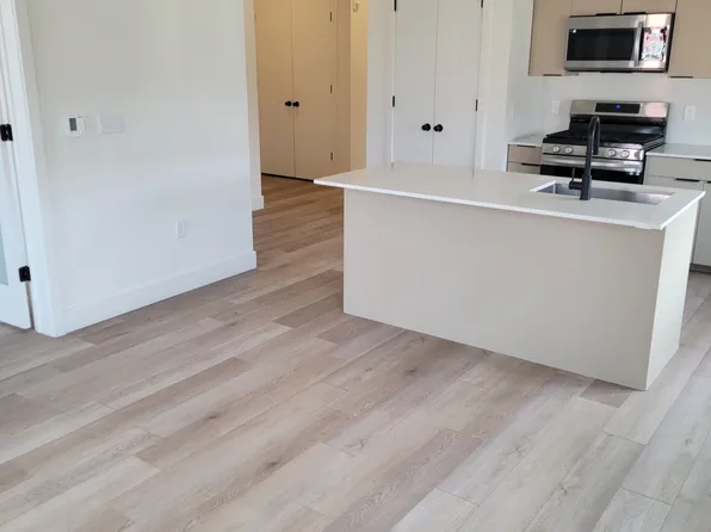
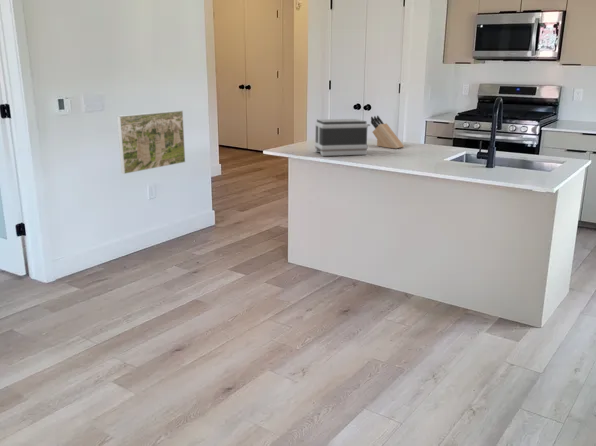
+ toaster [314,118,371,157]
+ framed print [116,110,186,175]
+ knife block [370,115,405,150]
